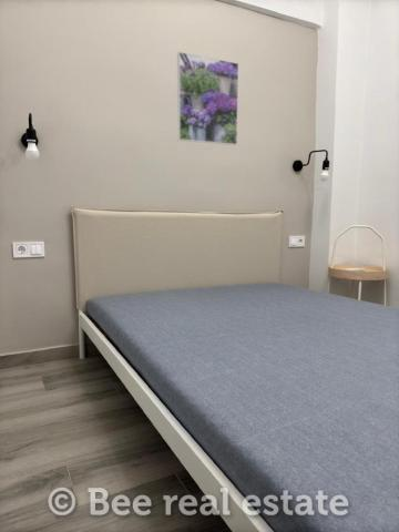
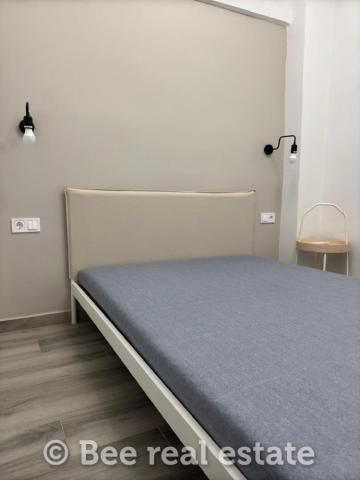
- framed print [176,51,239,146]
